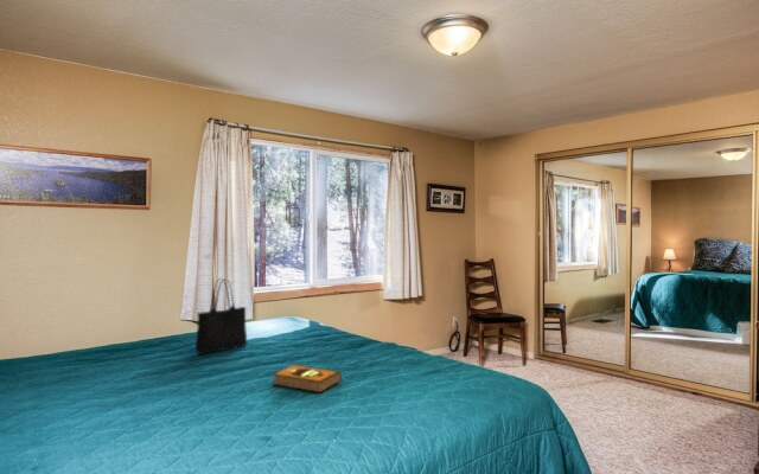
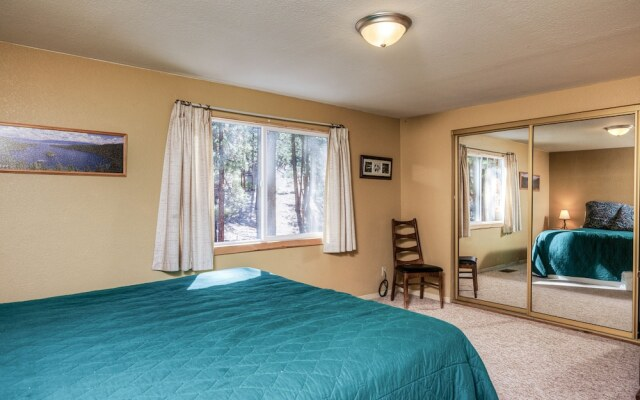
- hardback book [272,364,343,393]
- tote bag [194,277,248,356]
